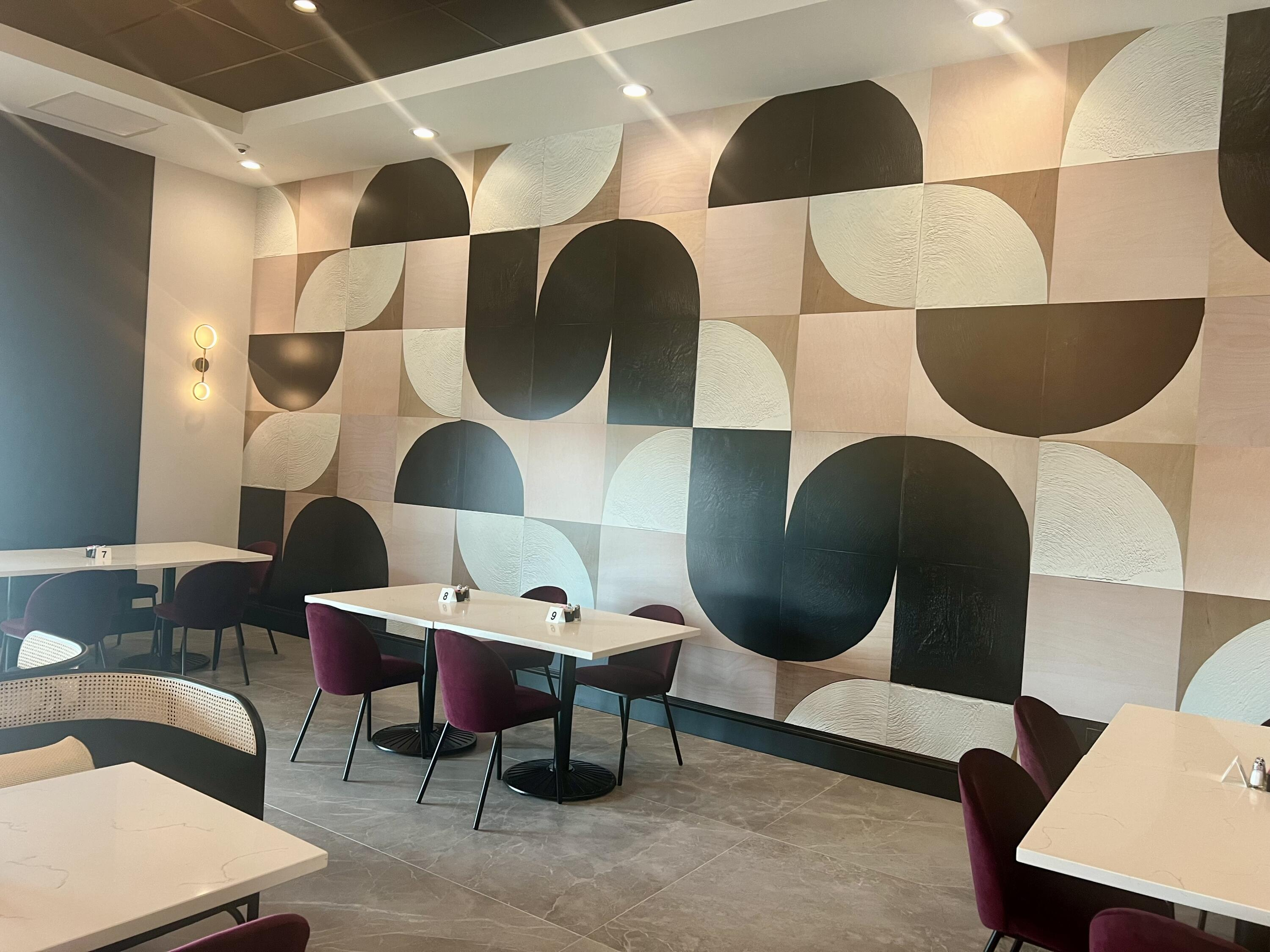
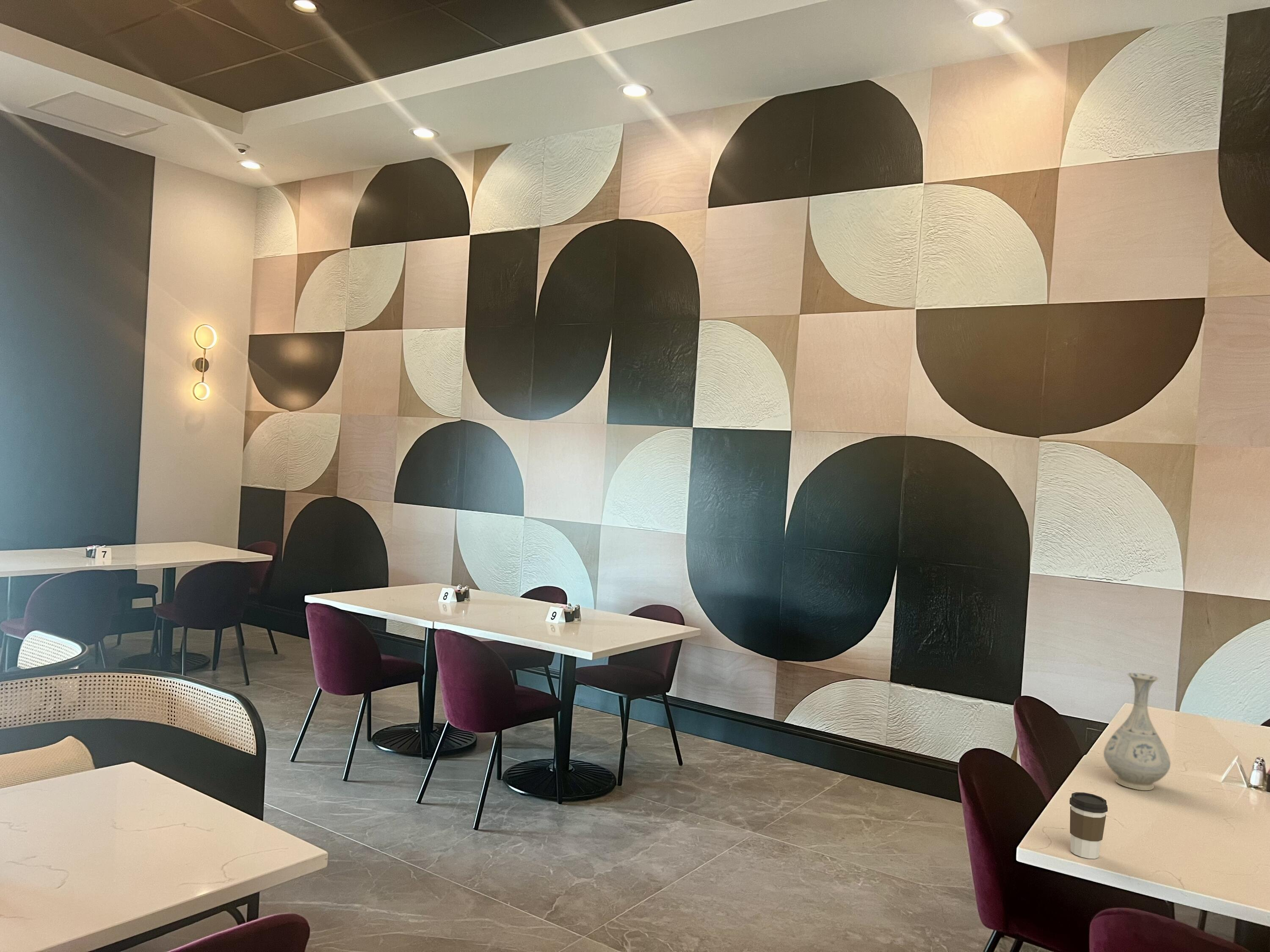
+ coffee cup [1069,792,1108,859]
+ vase [1103,672,1171,791]
